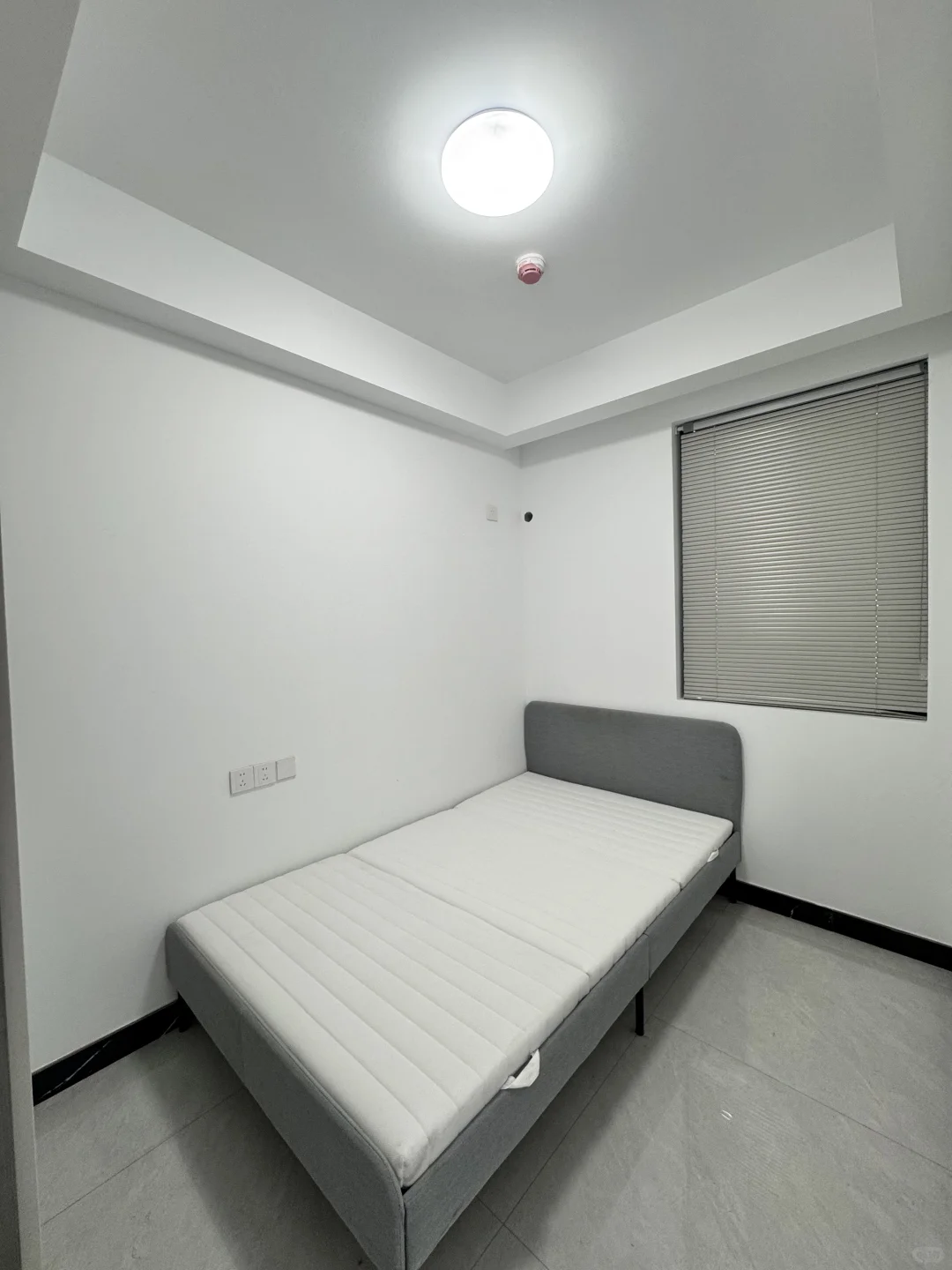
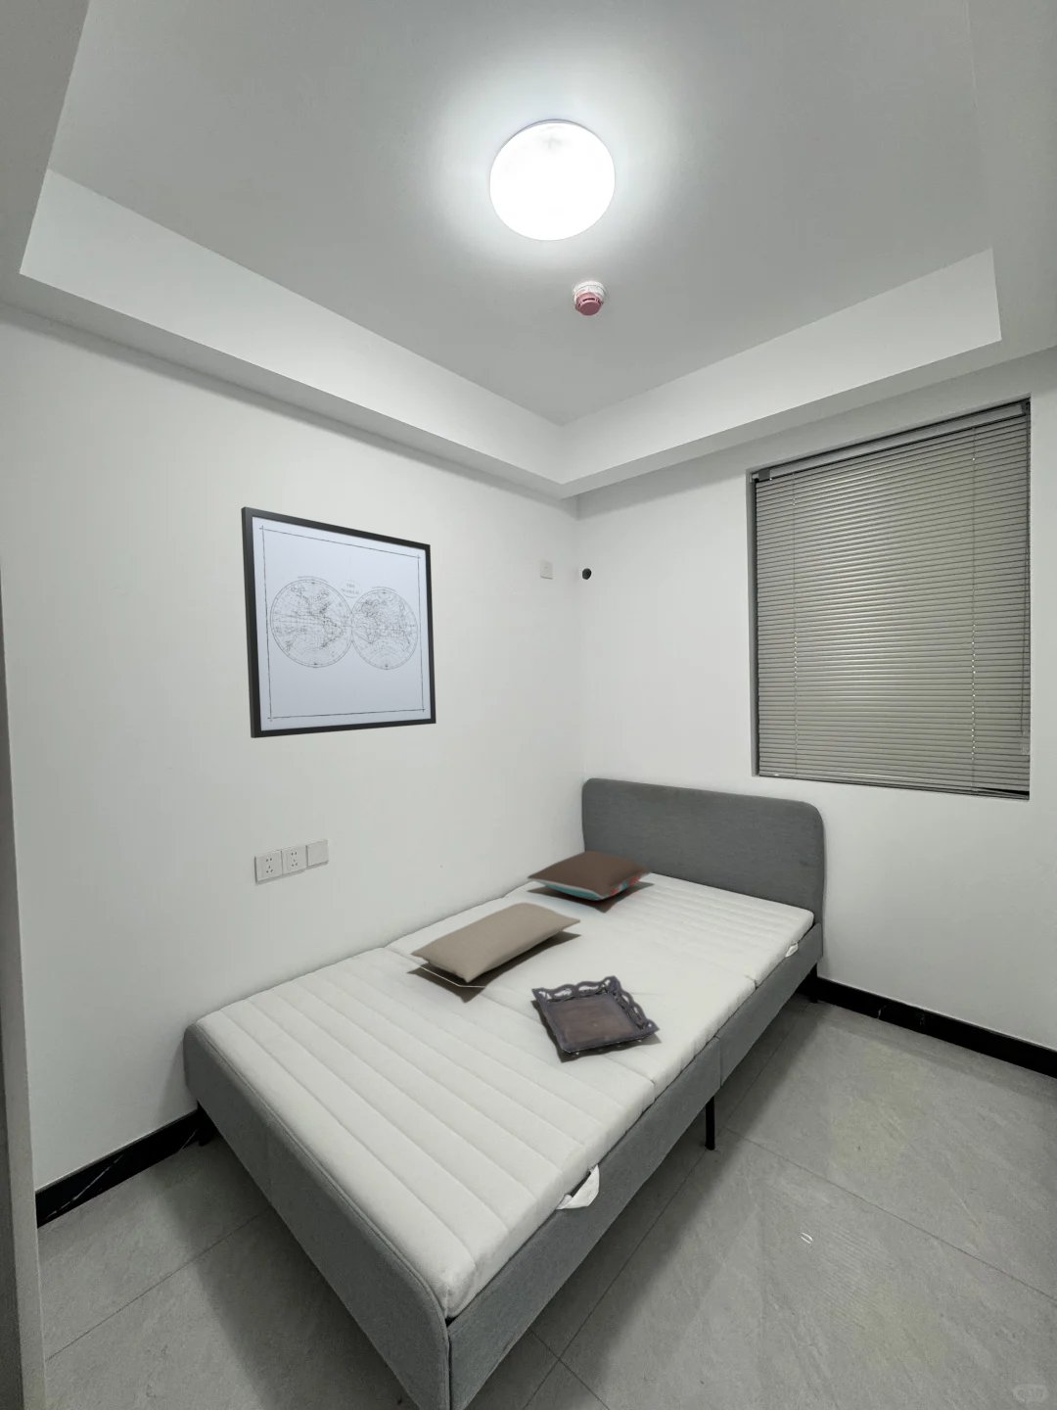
+ tray [531,975,662,1055]
+ pillow [526,850,654,902]
+ wall art [240,506,437,739]
+ pillow [409,902,582,983]
